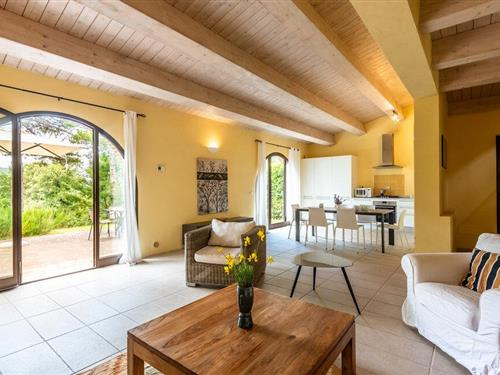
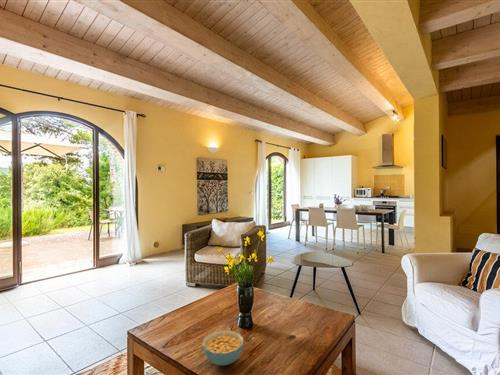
+ cereal bowl [201,330,244,366]
